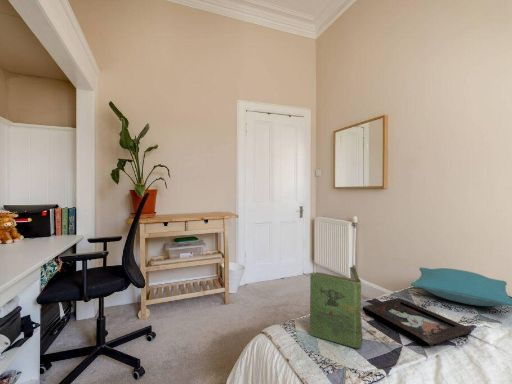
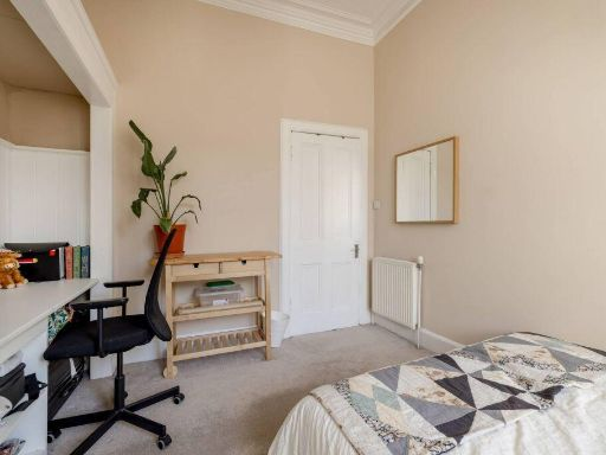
- book [309,264,363,349]
- pillow [410,266,512,308]
- decorative tray [362,297,472,348]
